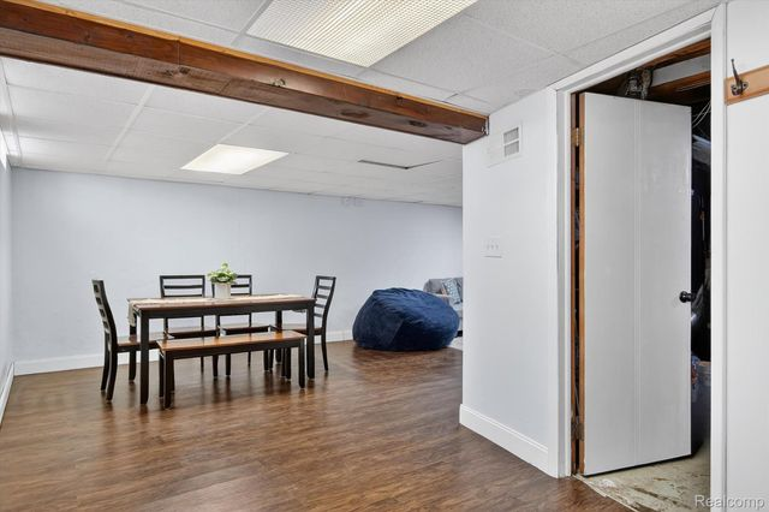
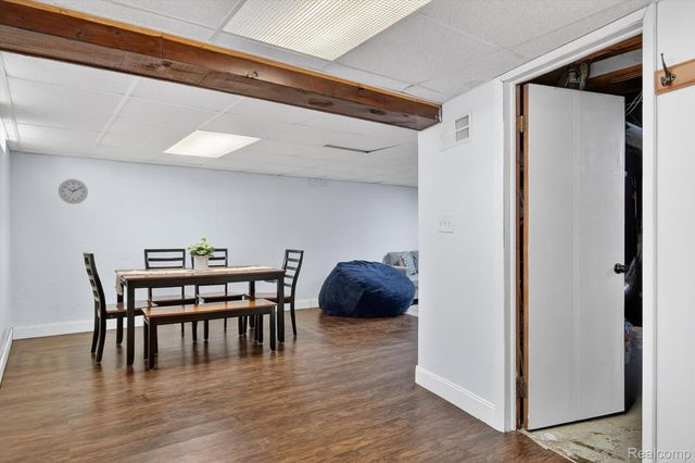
+ wall clock [58,178,89,205]
